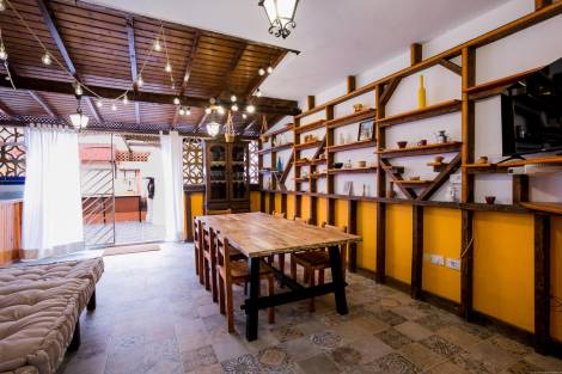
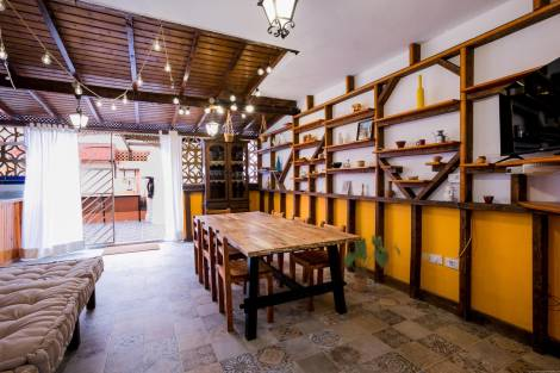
+ house plant [343,234,402,293]
